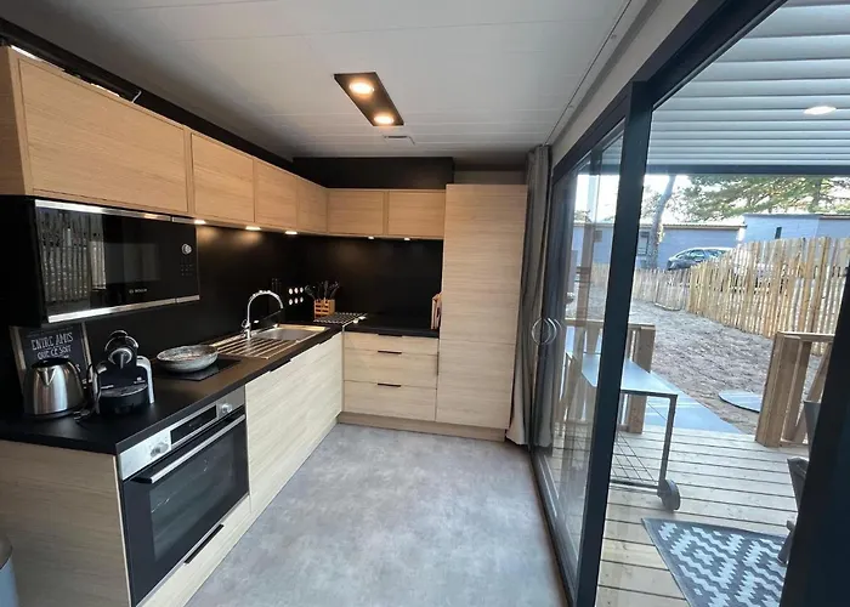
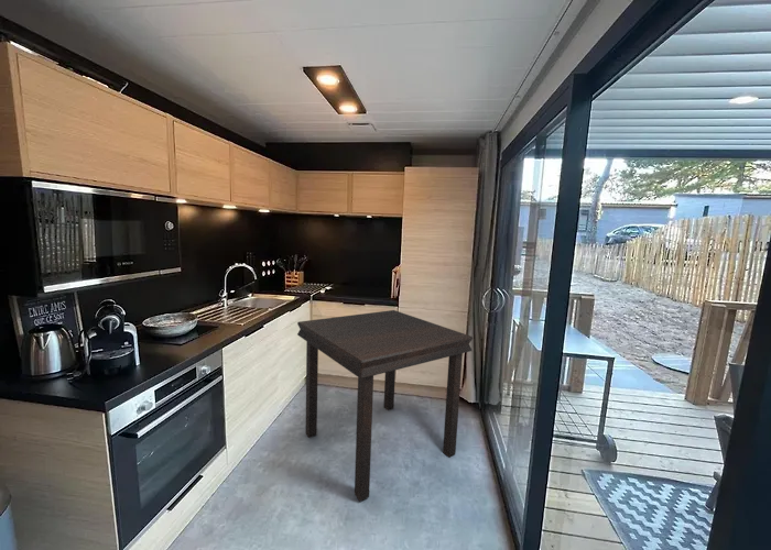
+ dining table [296,309,474,503]
